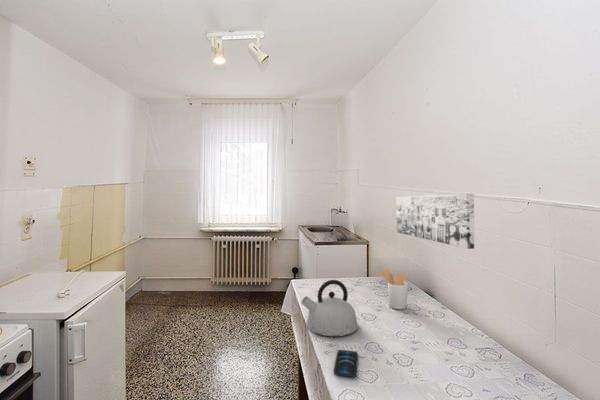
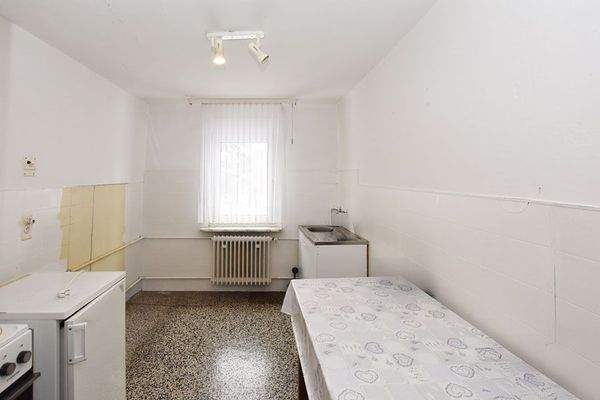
- kettle [300,279,359,337]
- wall art [395,193,475,250]
- smartphone [333,349,359,378]
- utensil holder [378,268,409,310]
